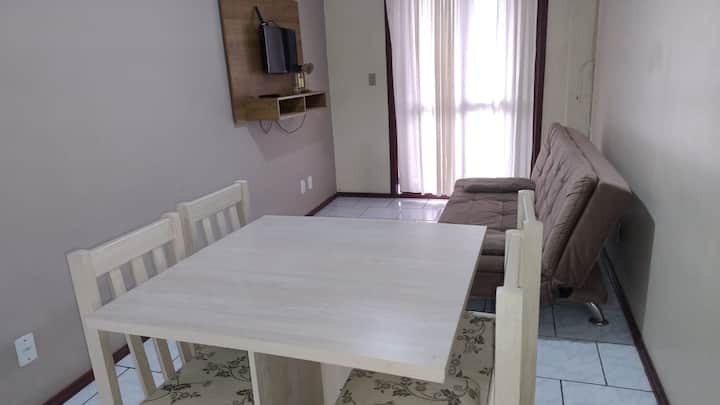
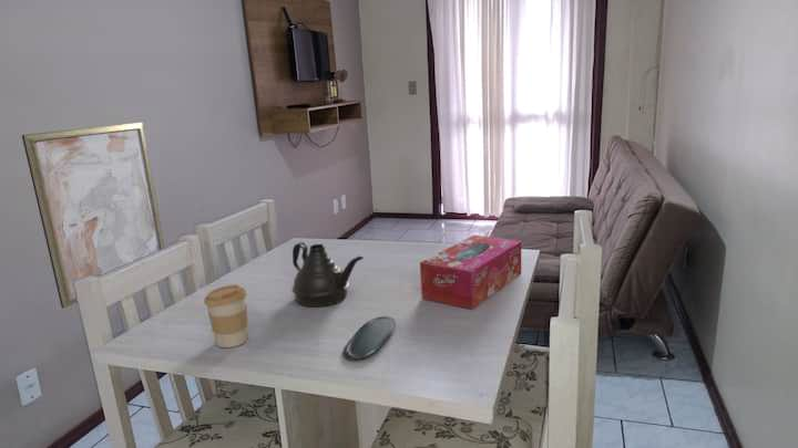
+ wall art [21,122,165,310]
+ tissue box [419,235,522,311]
+ teapot [291,241,365,308]
+ oval tray [341,315,397,361]
+ coffee cup [203,283,248,348]
